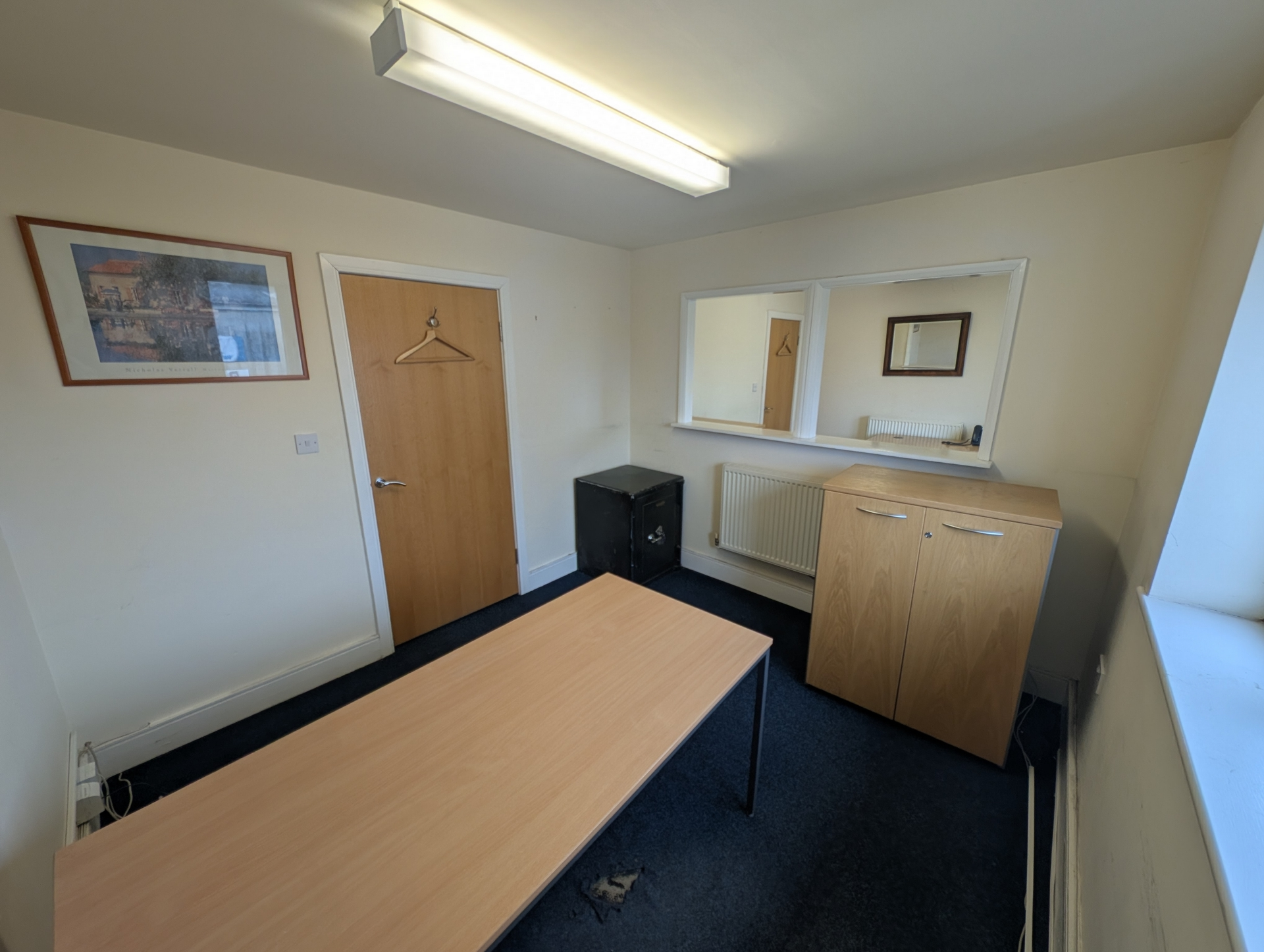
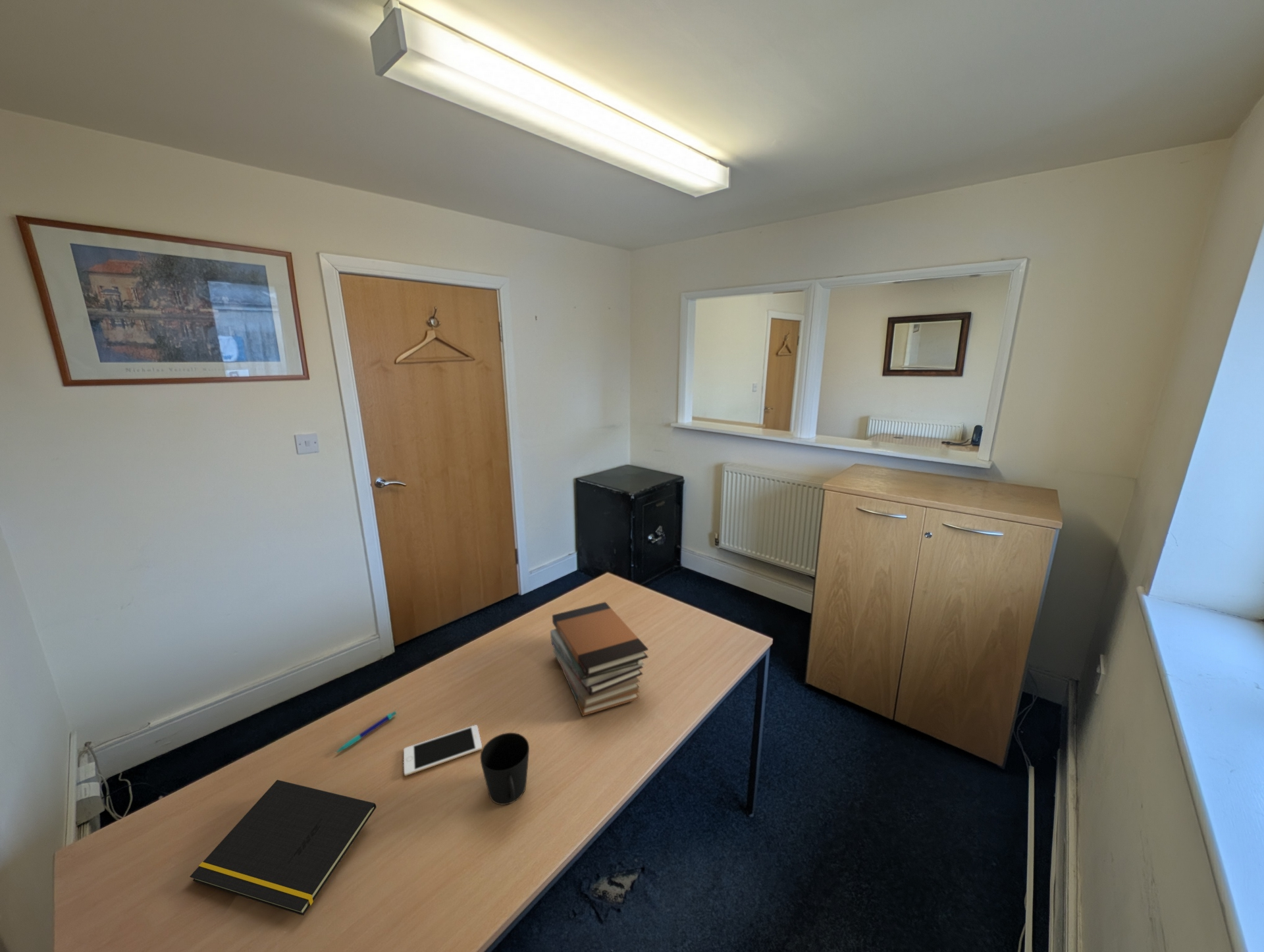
+ pen [334,710,397,754]
+ book stack [550,601,649,717]
+ cell phone [403,724,483,777]
+ cup [480,732,530,805]
+ notepad [189,780,377,916]
